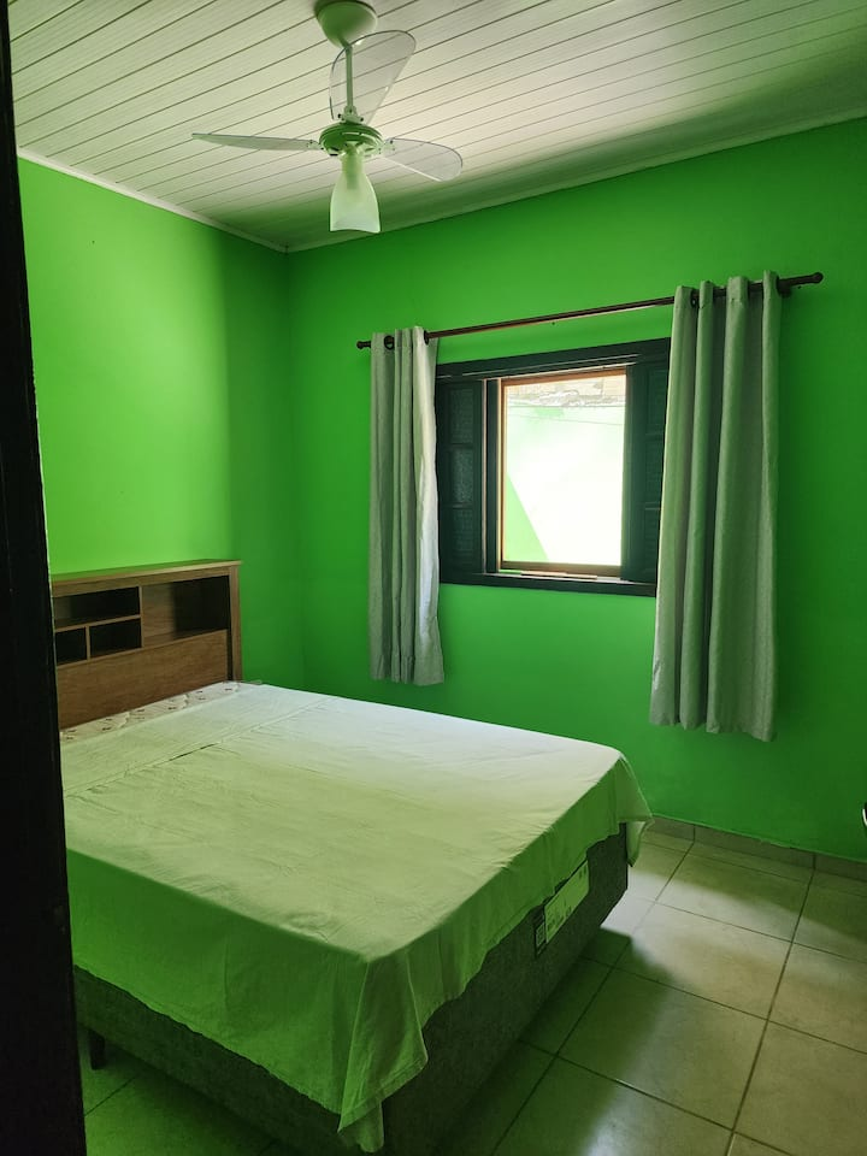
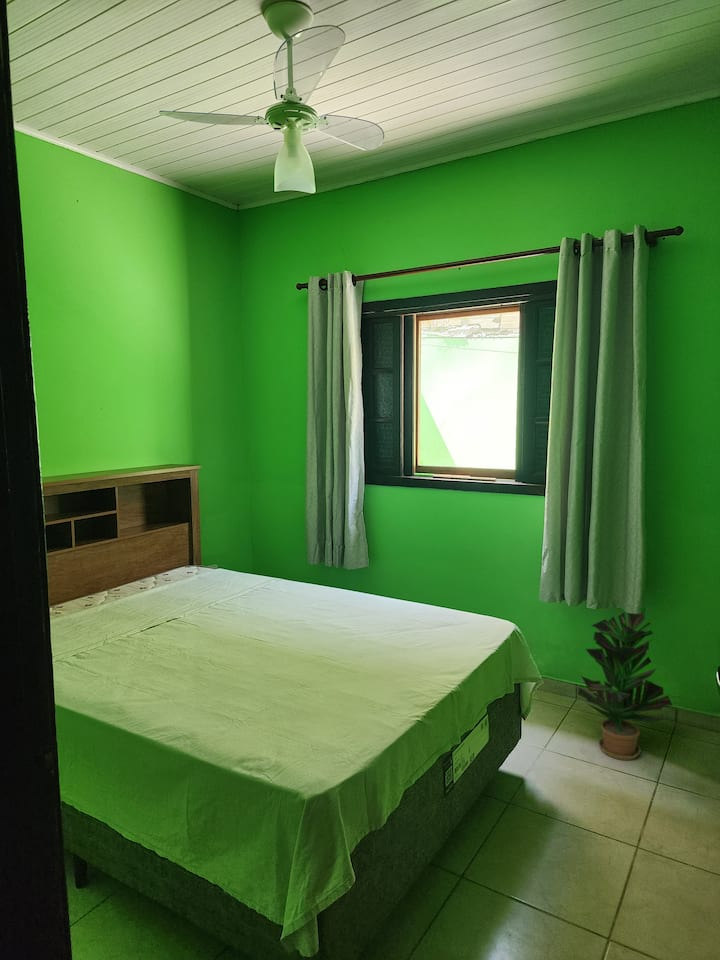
+ potted plant [577,612,674,761]
